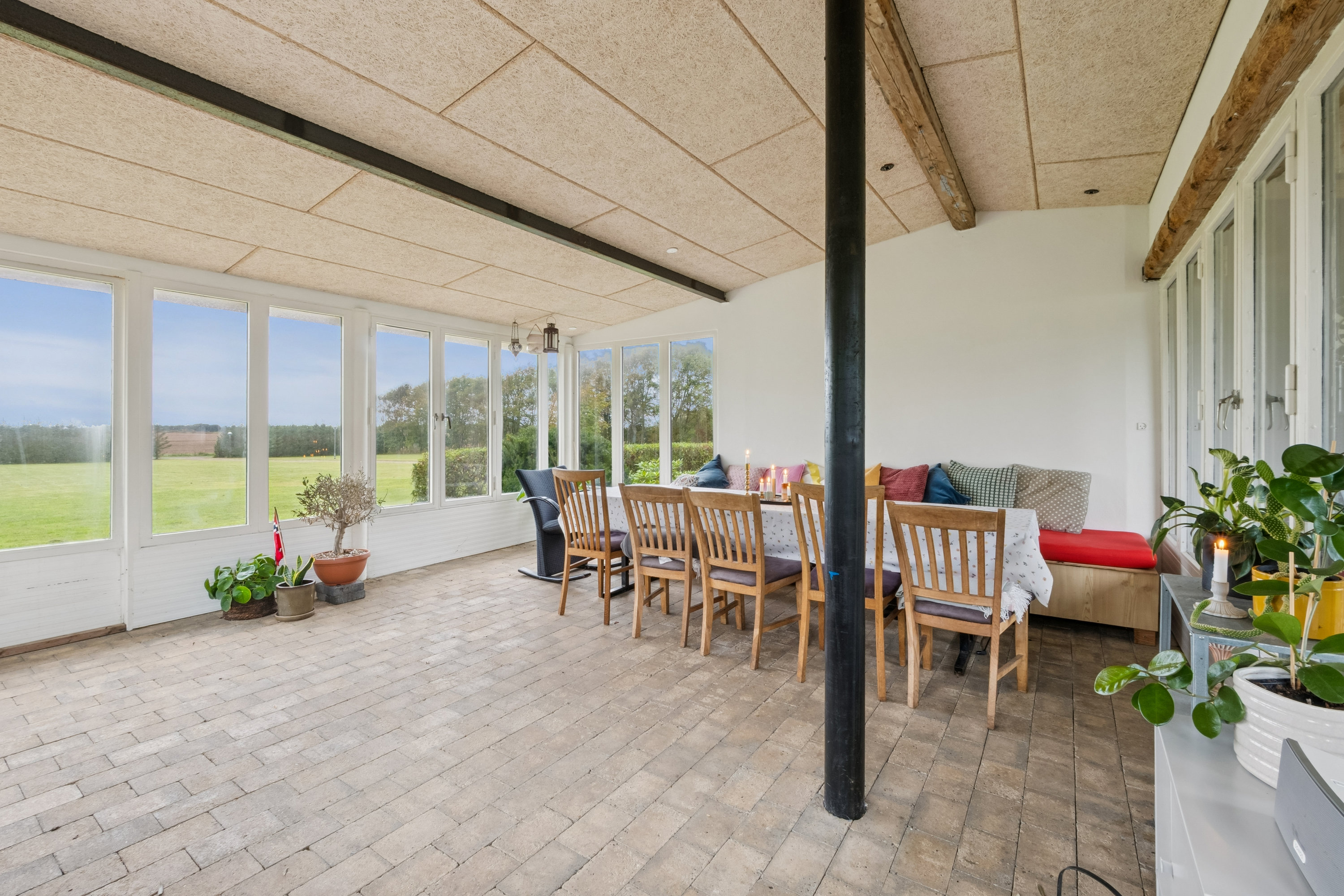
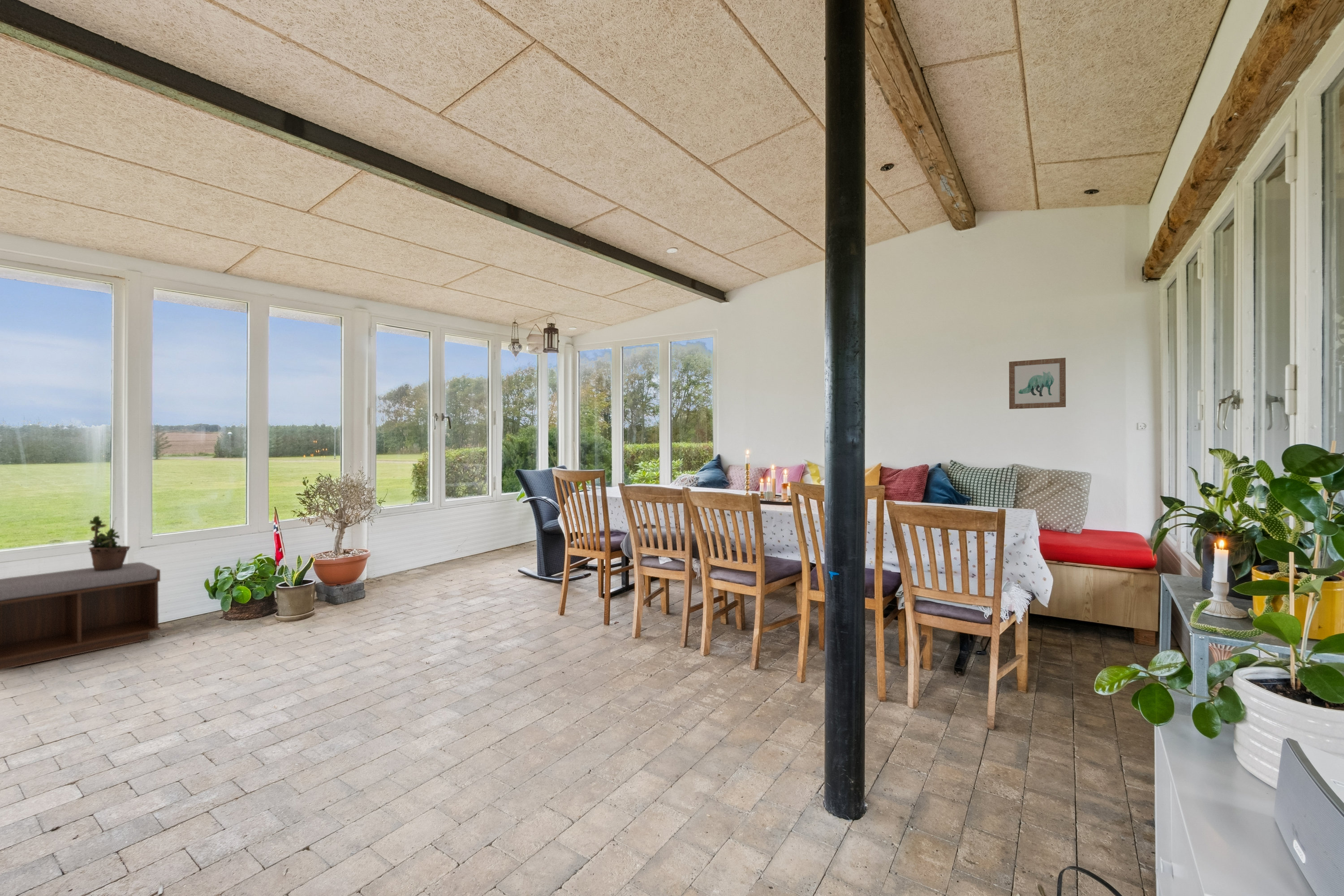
+ wall art [1008,357,1066,409]
+ potted plant [88,511,131,571]
+ bench [0,562,161,671]
